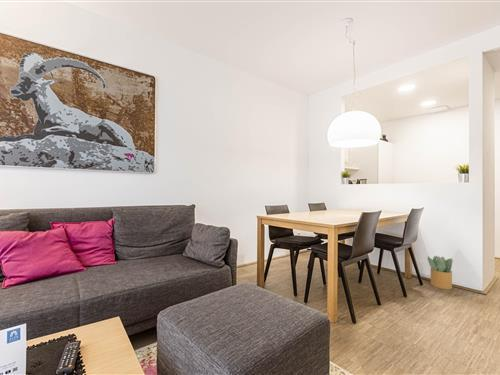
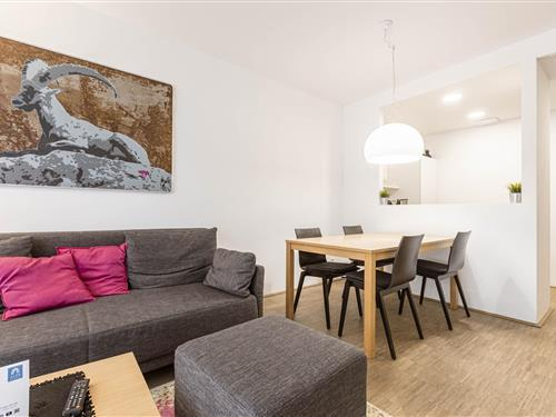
- potted plant [427,255,454,290]
